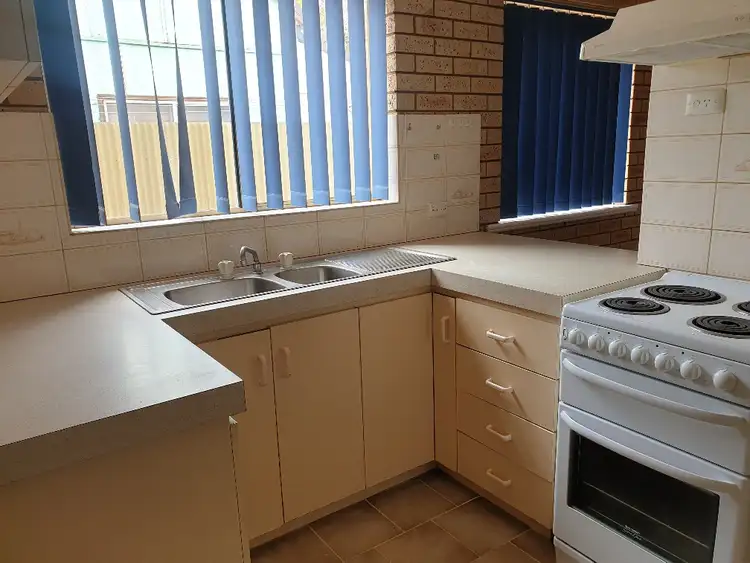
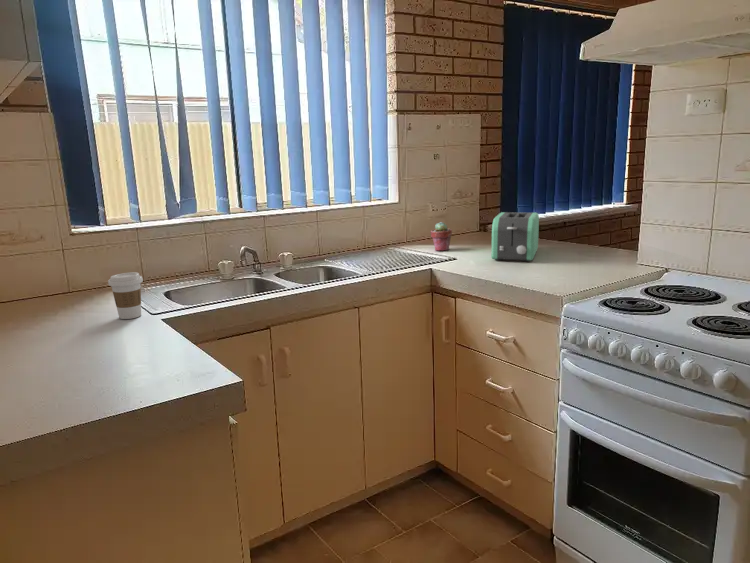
+ toaster [491,211,540,262]
+ potted succulent [430,221,453,252]
+ coffee cup [107,271,144,320]
